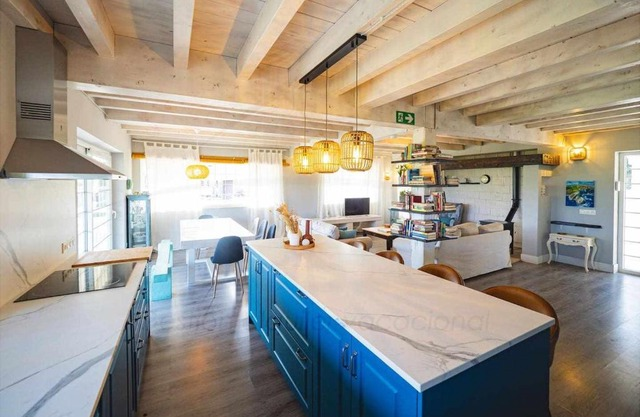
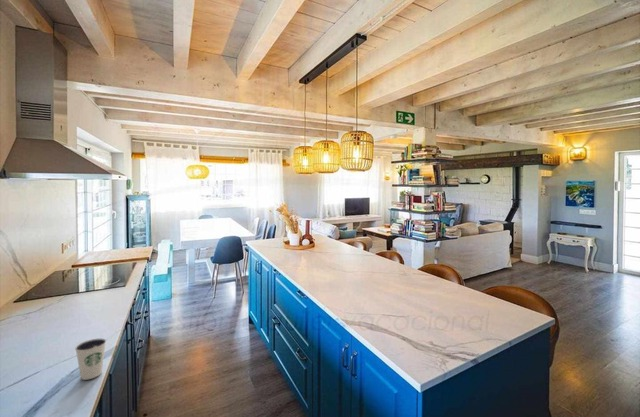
+ dixie cup [74,338,107,381]
